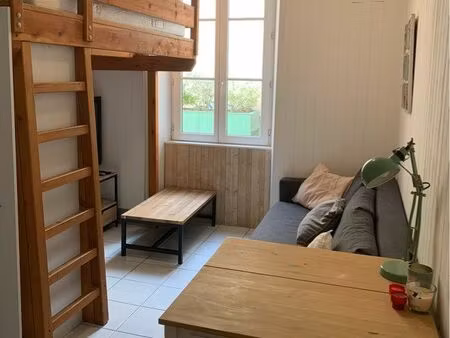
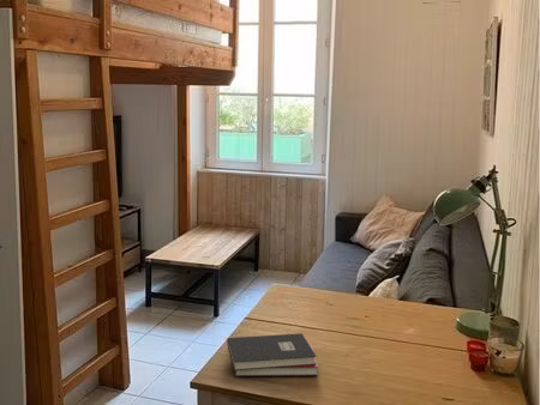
+ hardback book [226,332,319,377]
